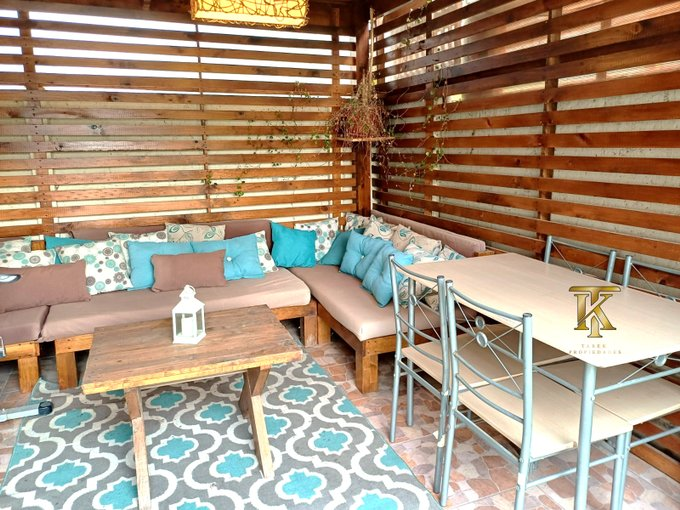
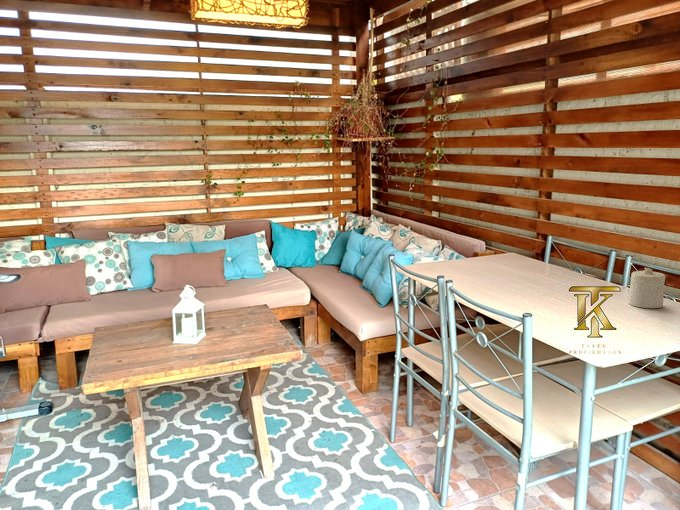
+ candle [628,266,666,309]
